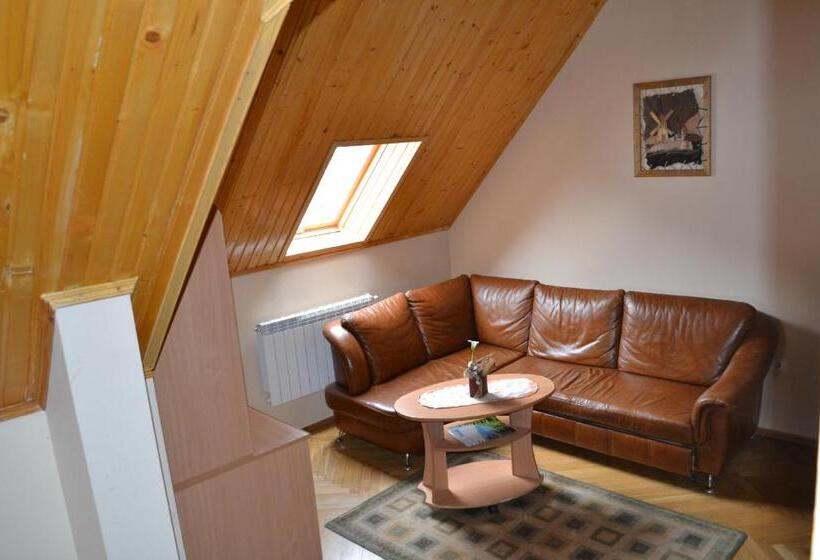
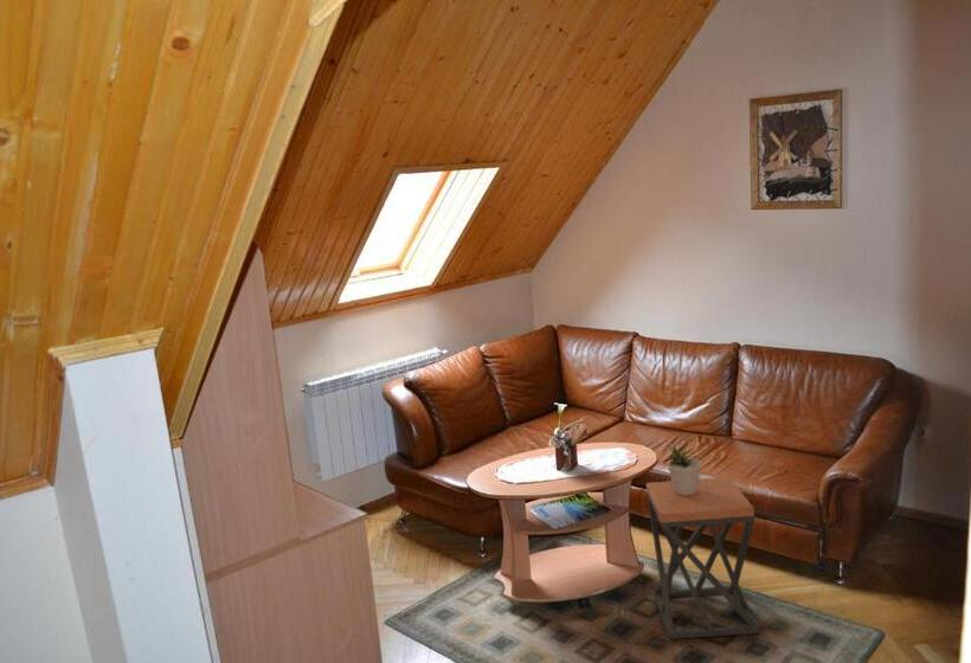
+ stool [645,475,761,641]
+ potted plant [665,440,702,495]
